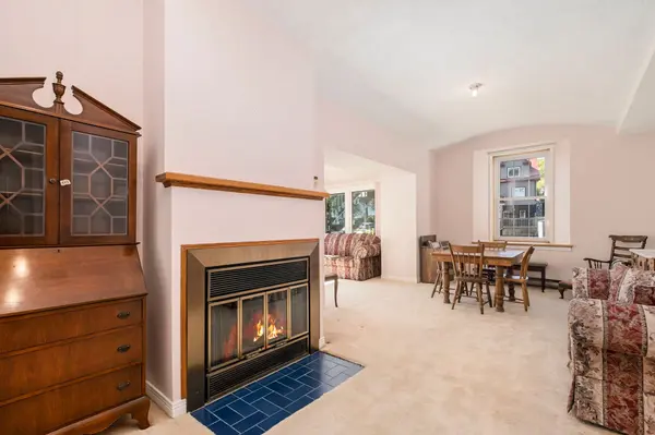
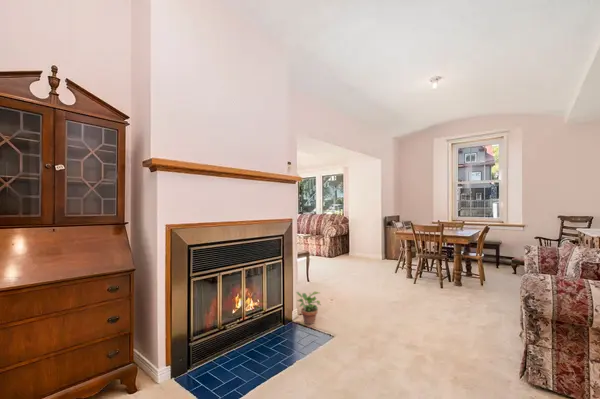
+ potted plant [295,291,322,325]
